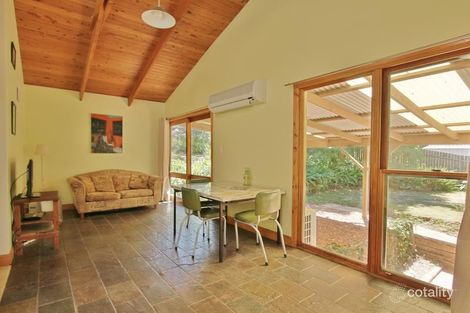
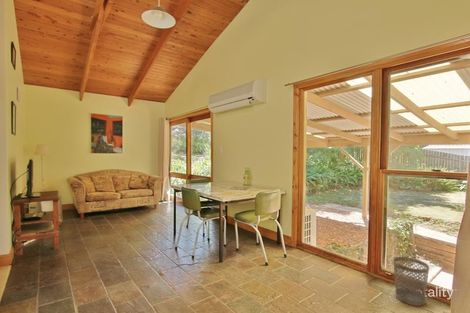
+ wastebasket [392,256,430,307]
